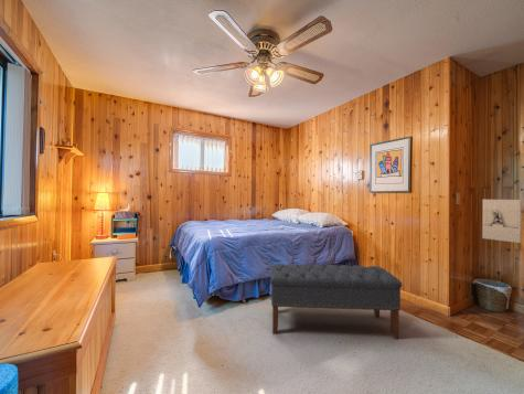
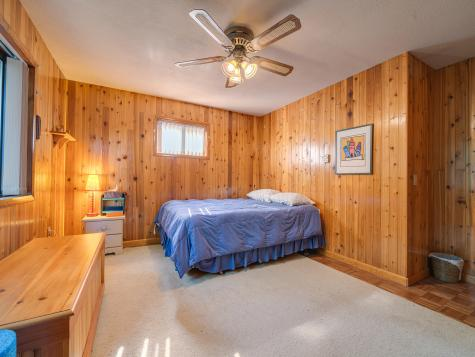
- wall sculpture [481,198,523,244]
- bench [270,263,403,340]
